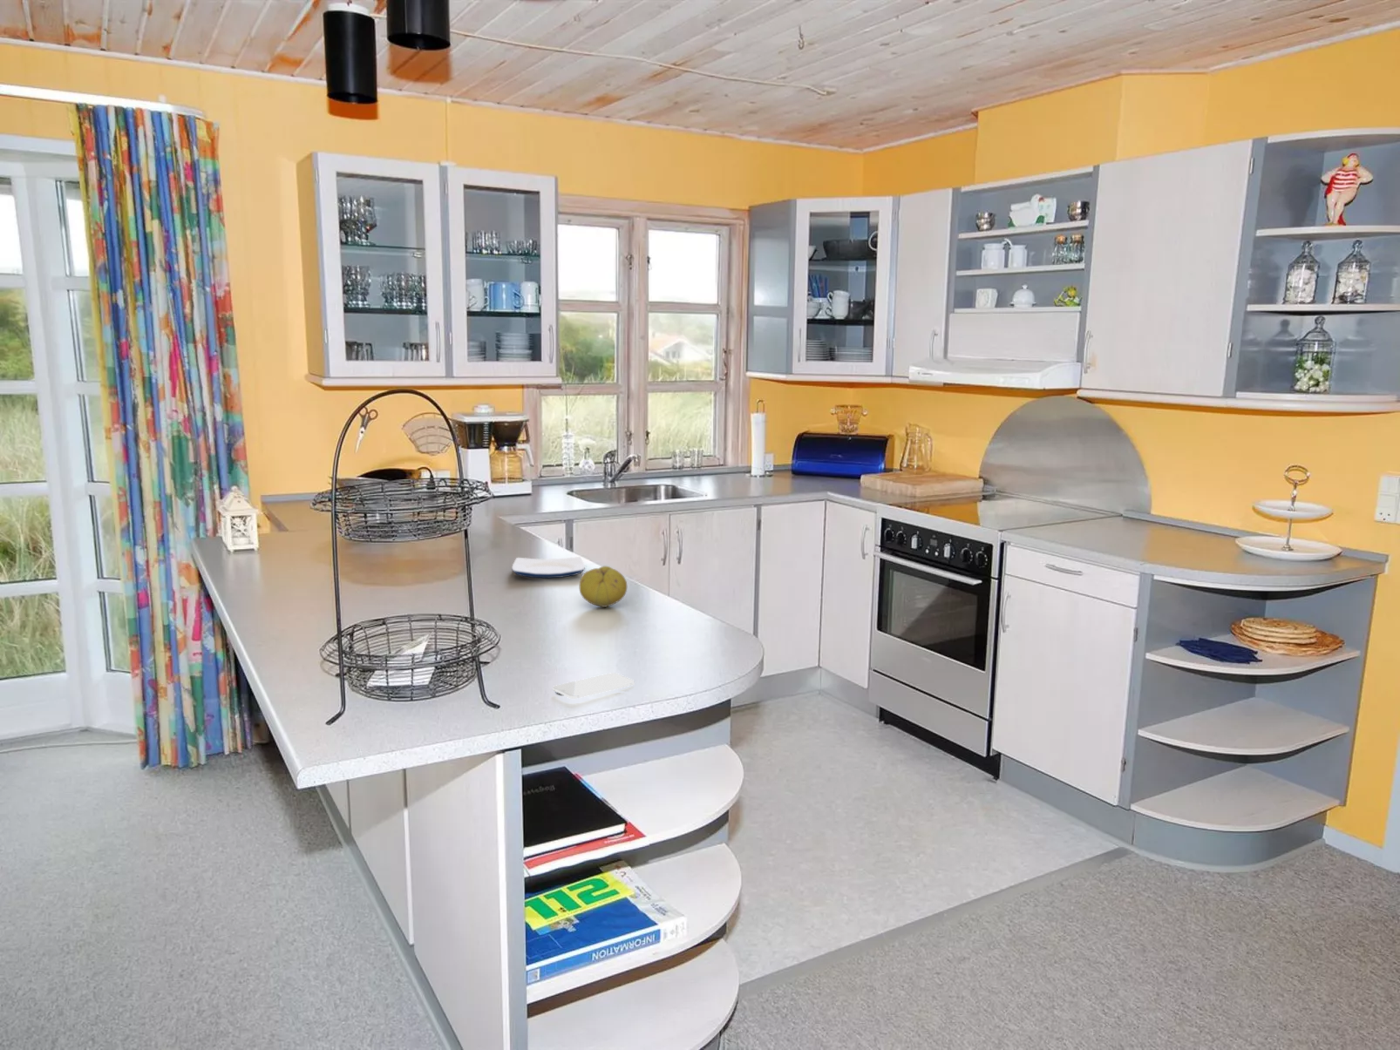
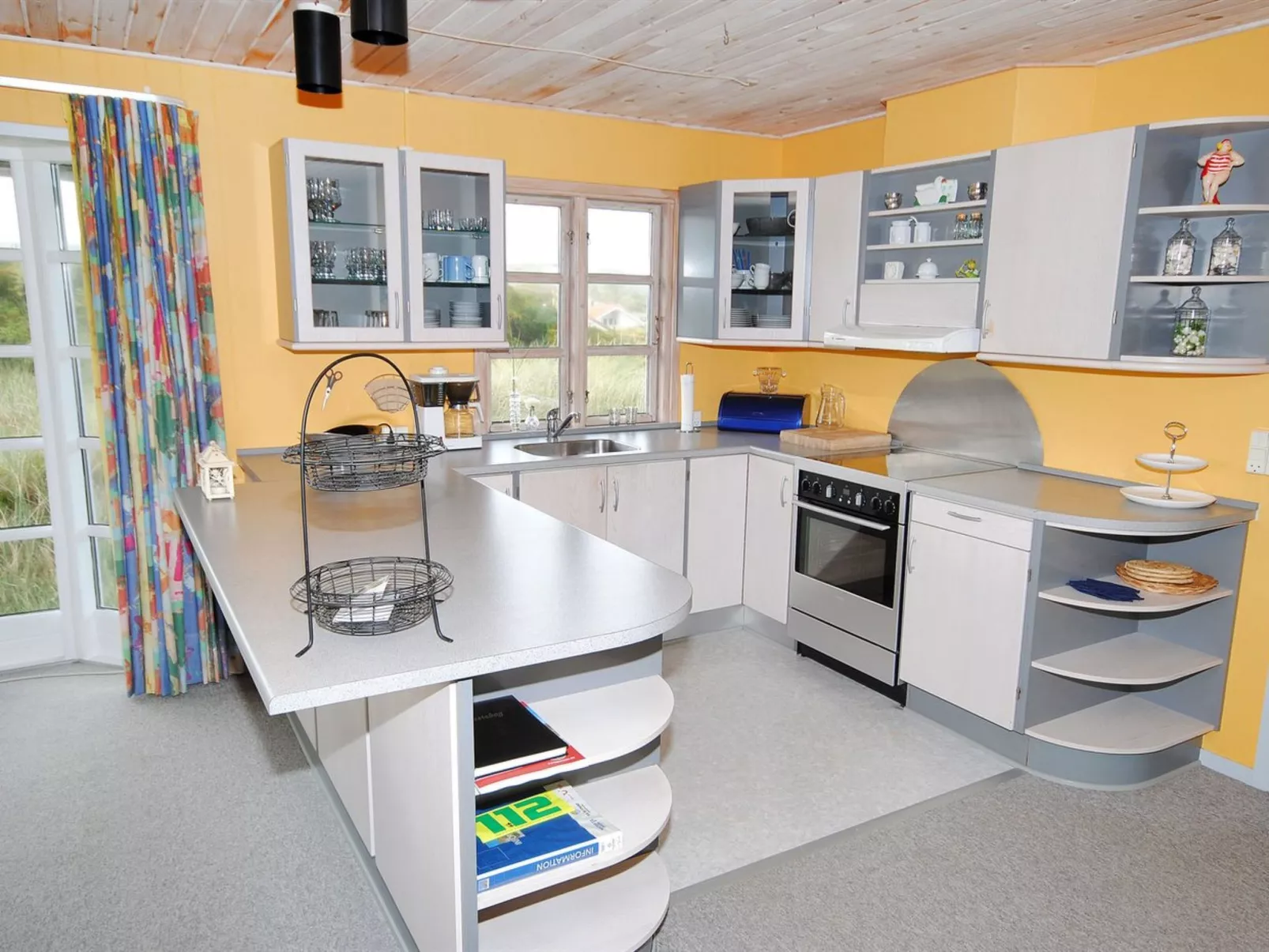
- smartphone [552,672,635,699]
- fruit [579,566,628,608]
- plate [512,556,586,579]
